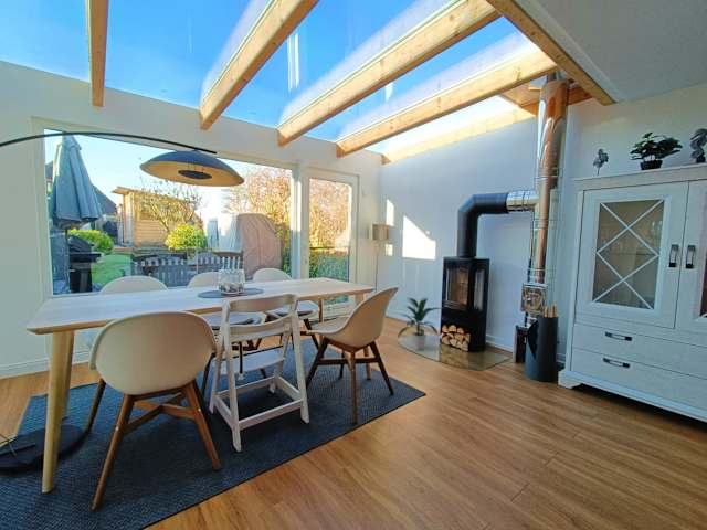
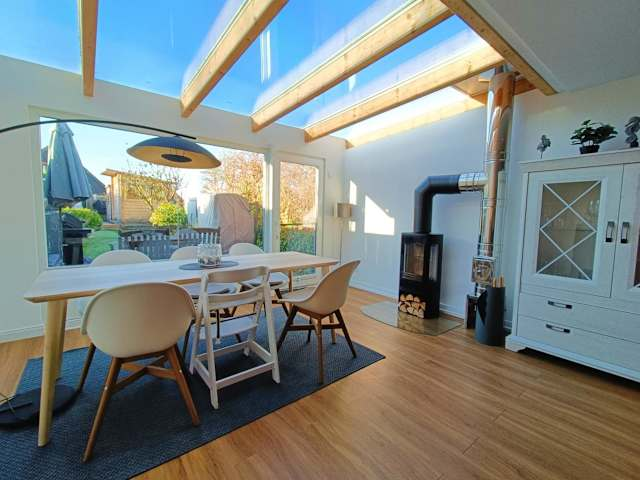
- indoor plant [397,296,444,351]
